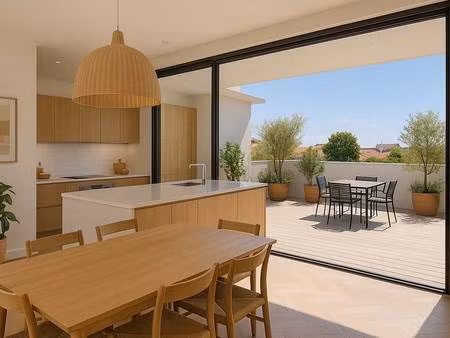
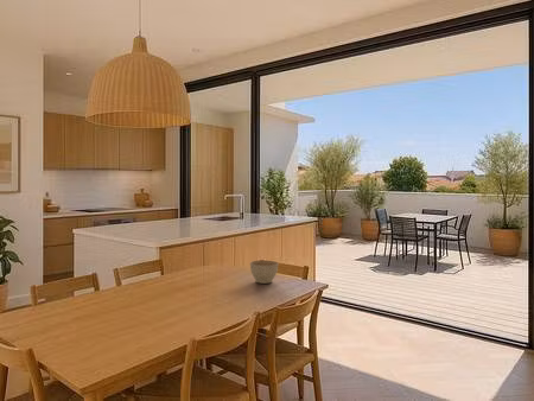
+ planter bowl [249,259,280,285]
